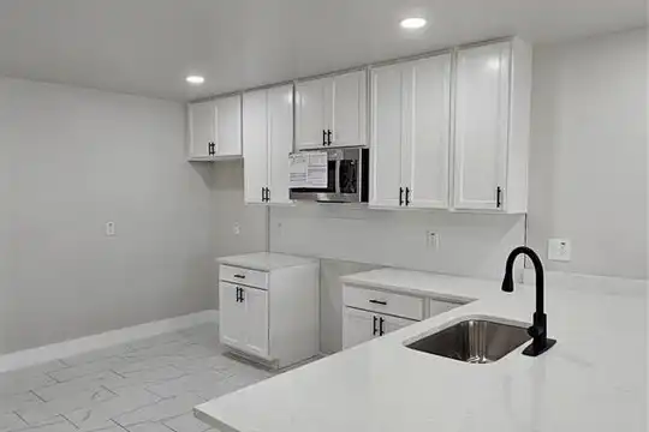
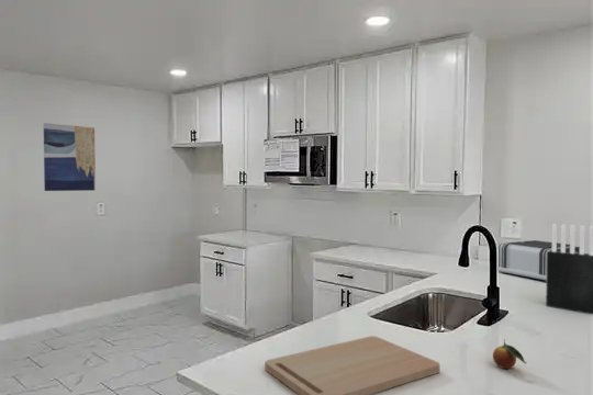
+ wall art [43,122,97,192]
+ toaster [496,239,580,283]
+ knife block [545,223,593,315]
+ cutting board [264,335,440,395]
+ fruit [492,338,527,370]
